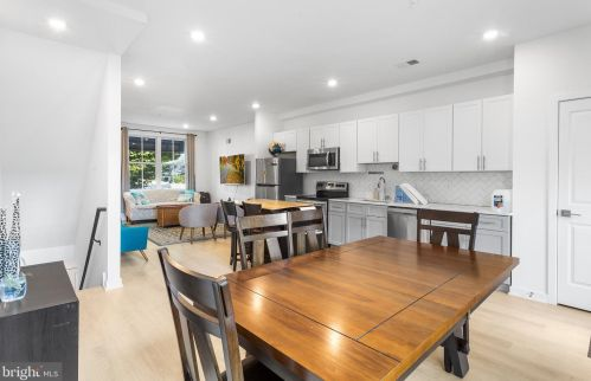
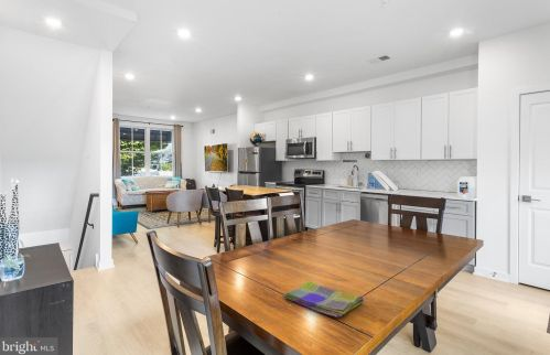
+ dish towel [282,280,365,319]
